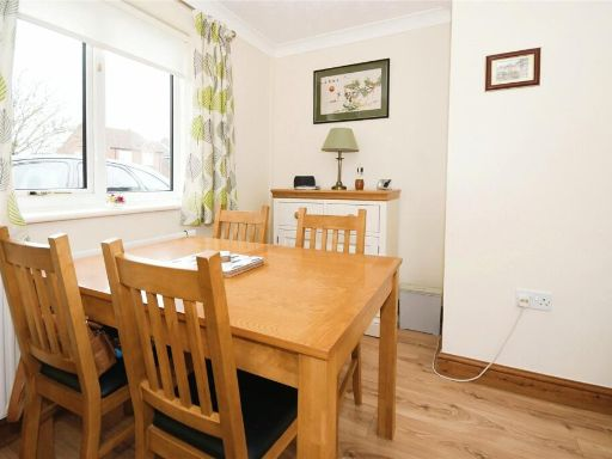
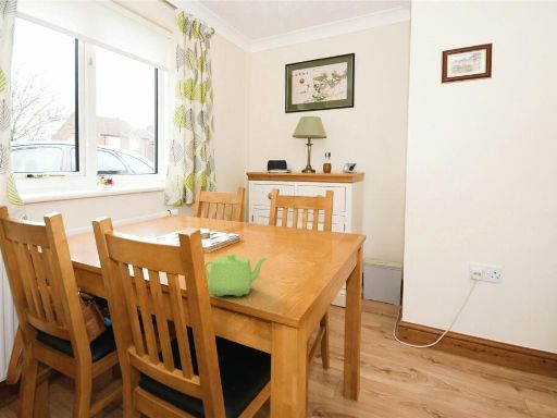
+ teapot [203,253,269,297]
